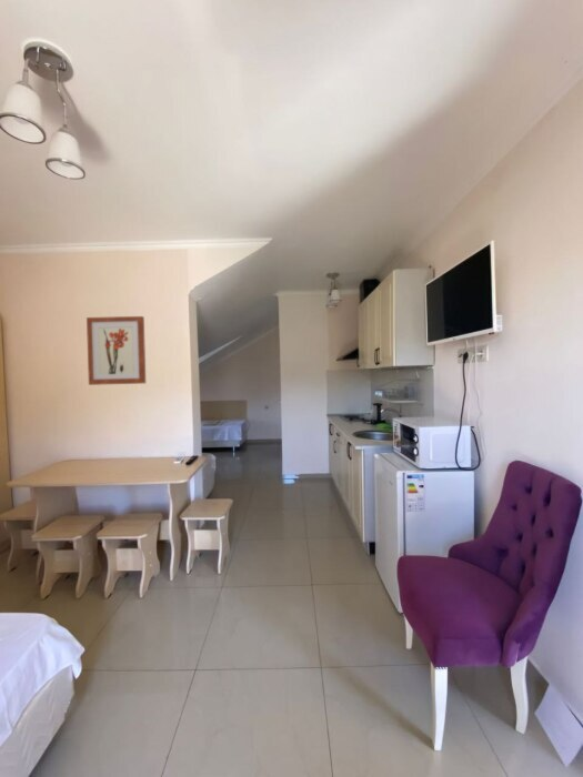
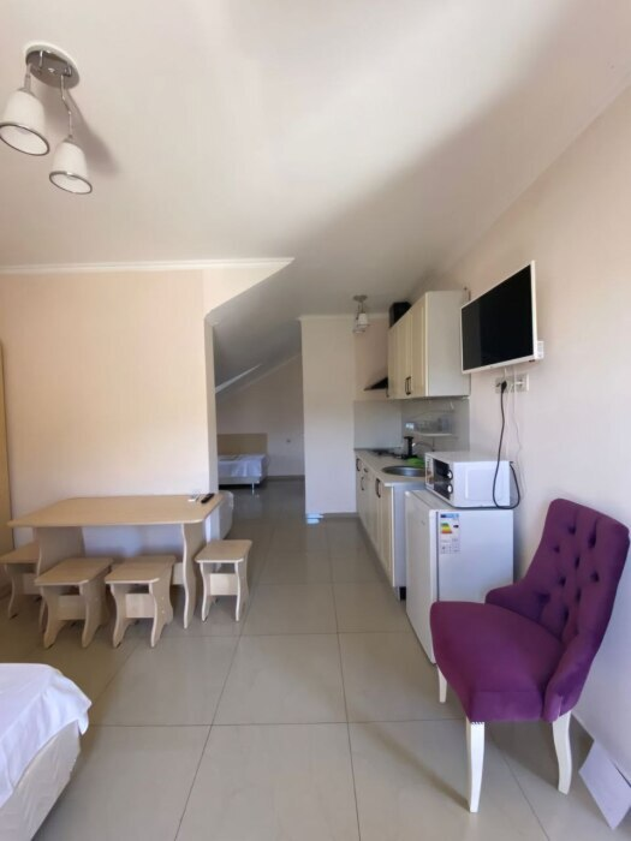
- wall art [86,315,147,386]
